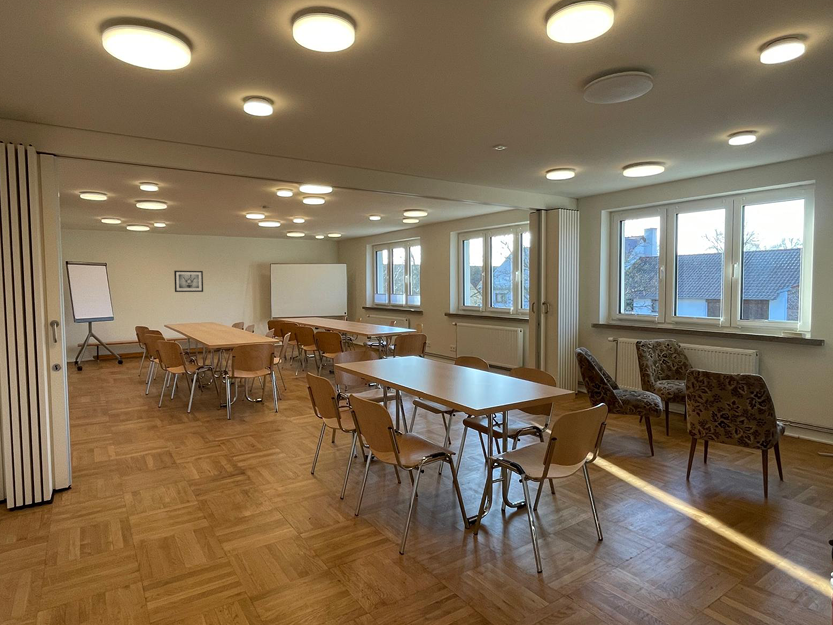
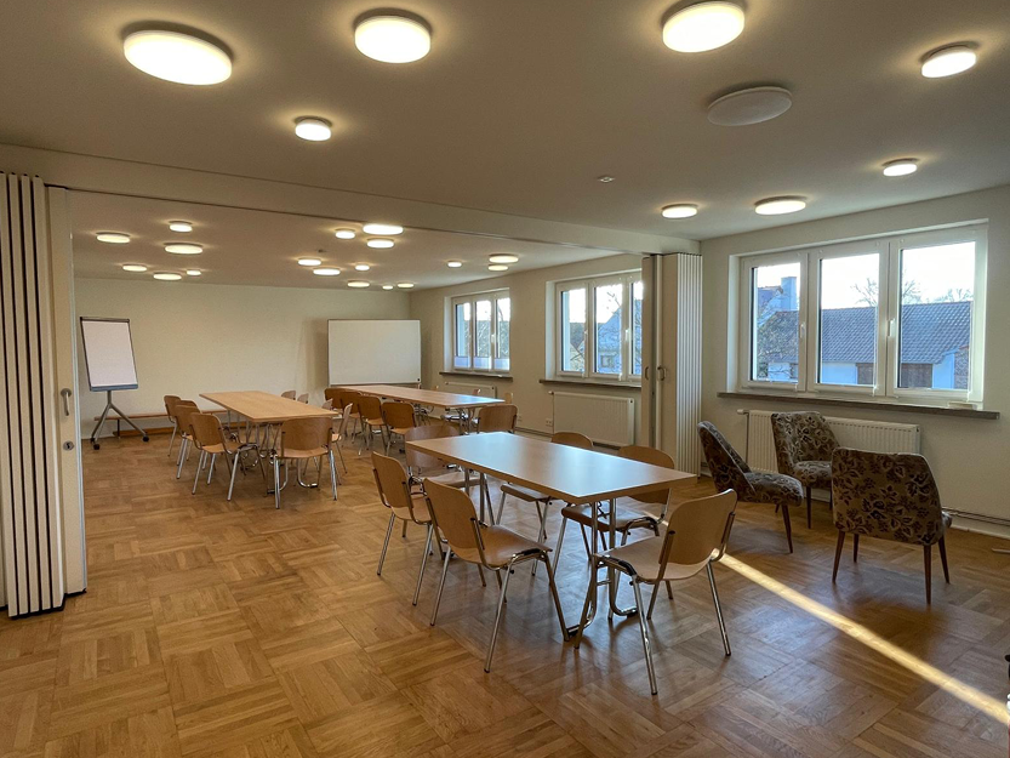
- wall art [173,269,204,293]
